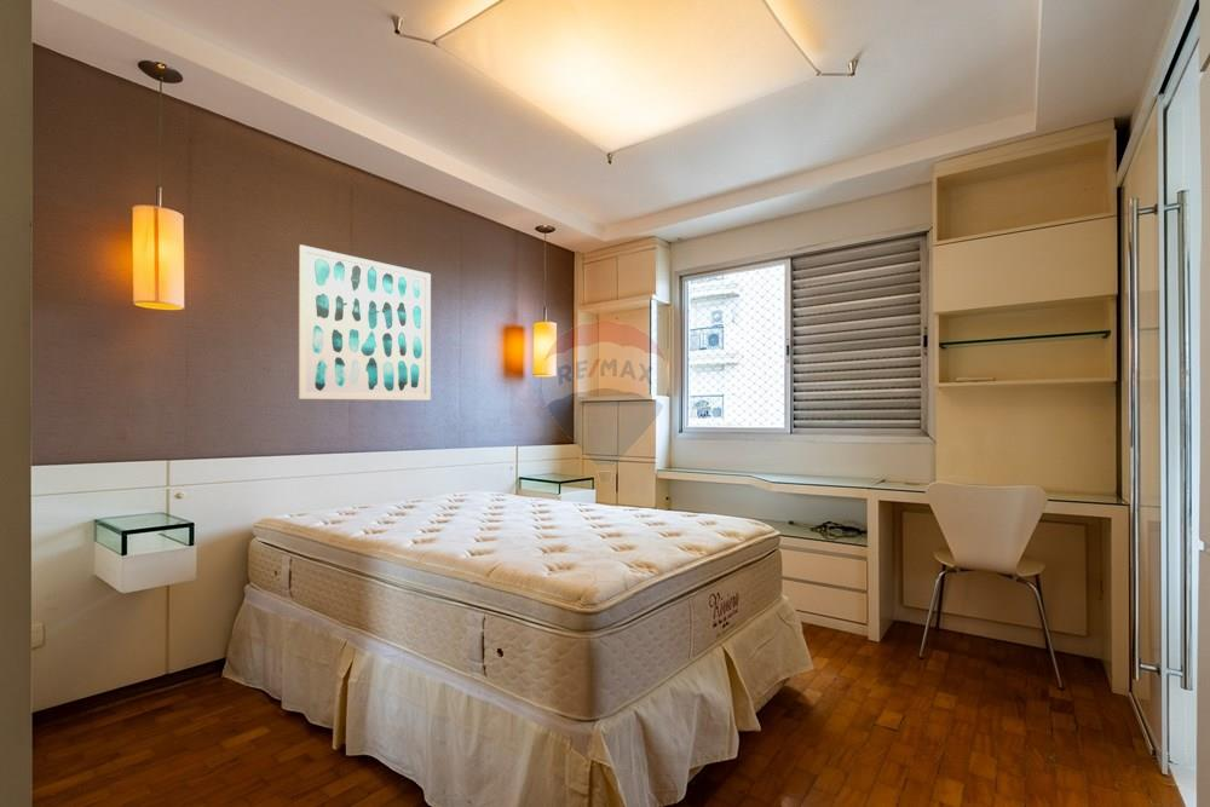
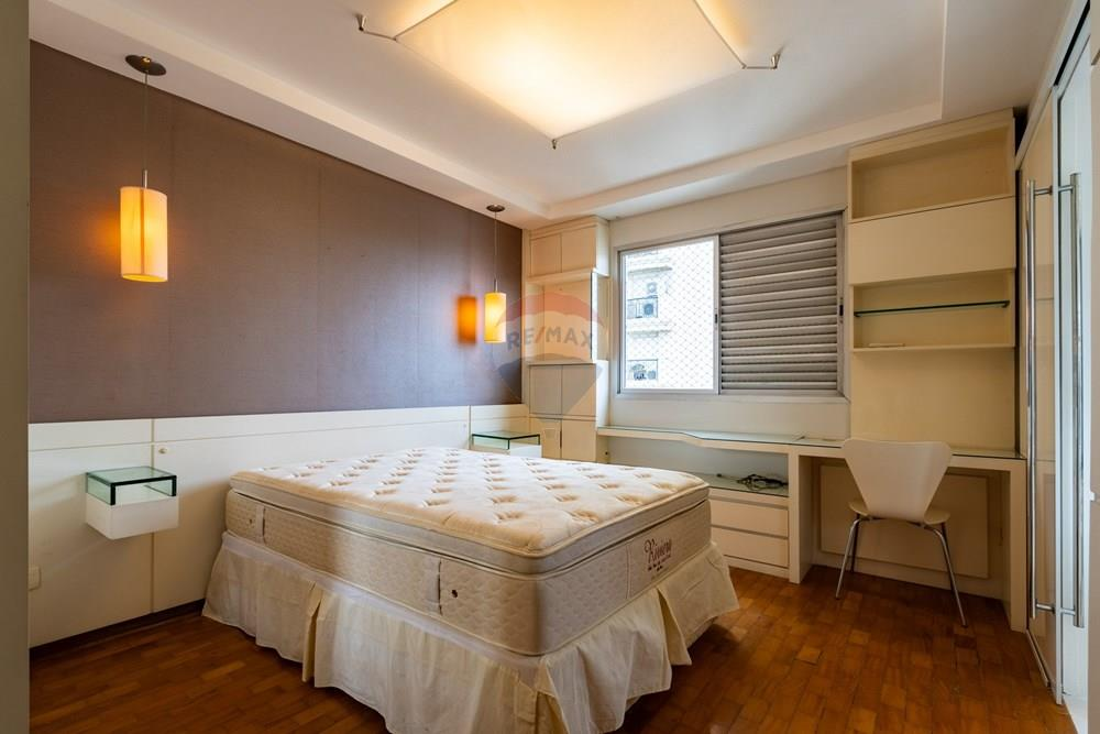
- wall art [298,243,432,402]
